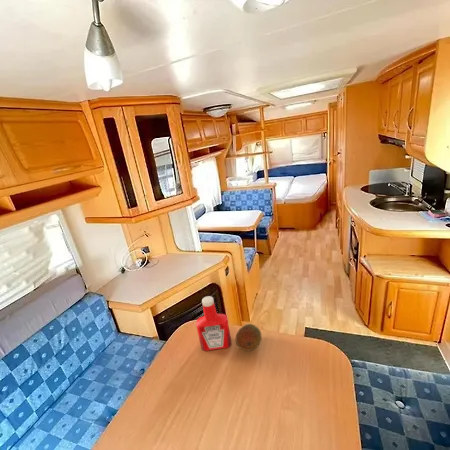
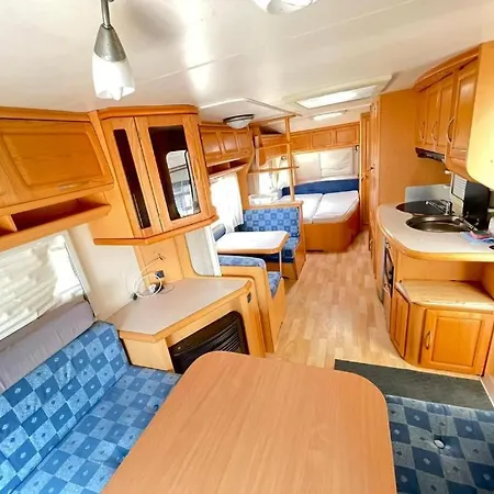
- fruit [235,323,262,352]
- soap bottle [195,295,232,352]
